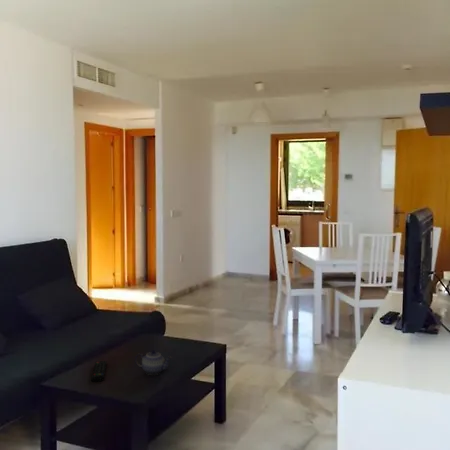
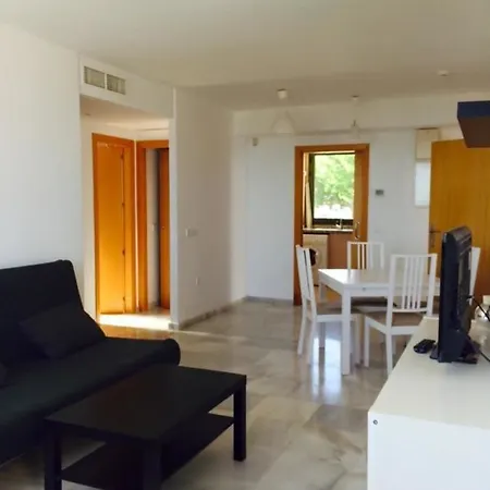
- teapot [134,349,173,376]
- remote control [90,360,108,383]
